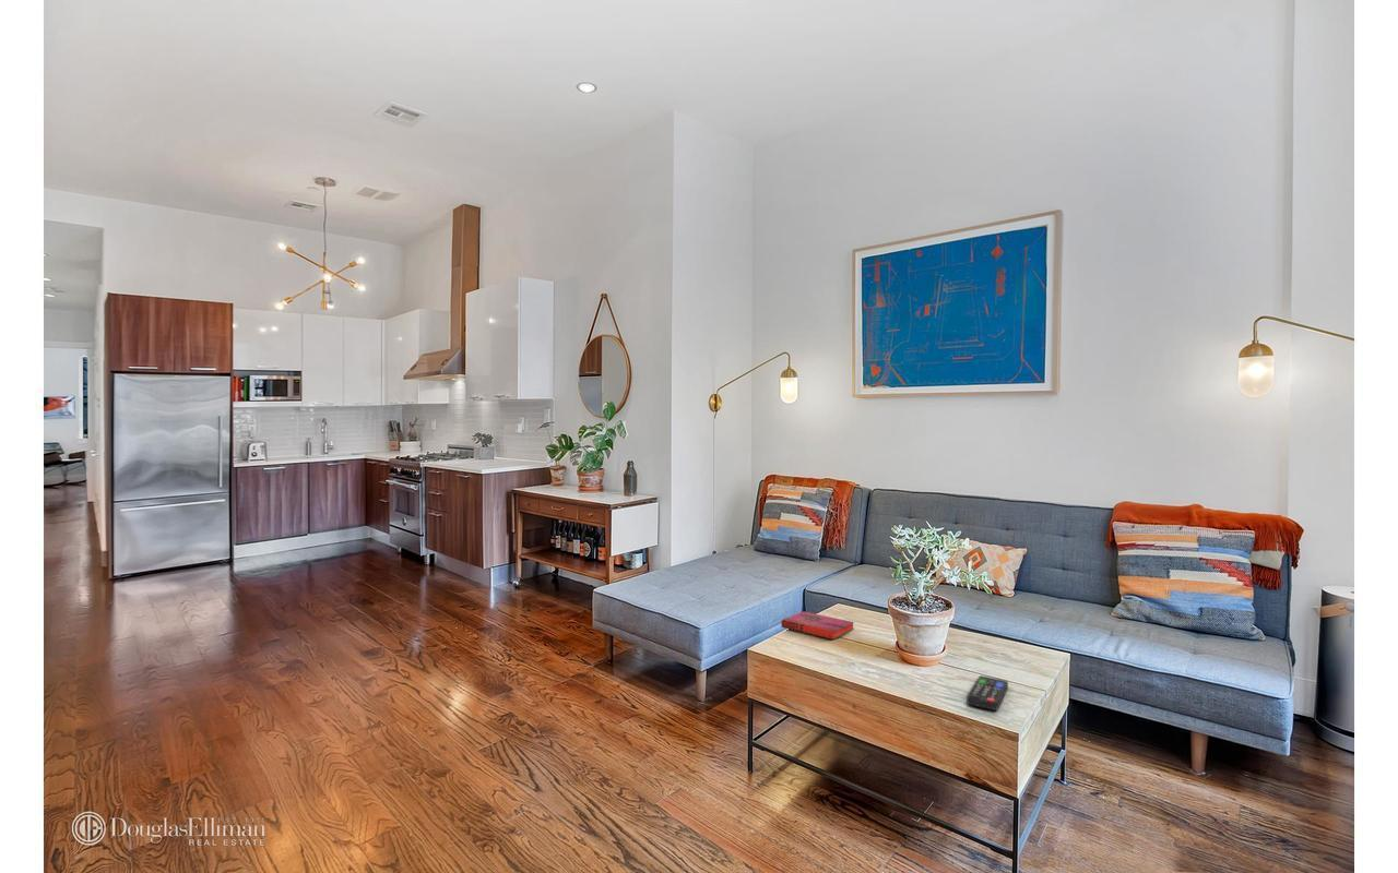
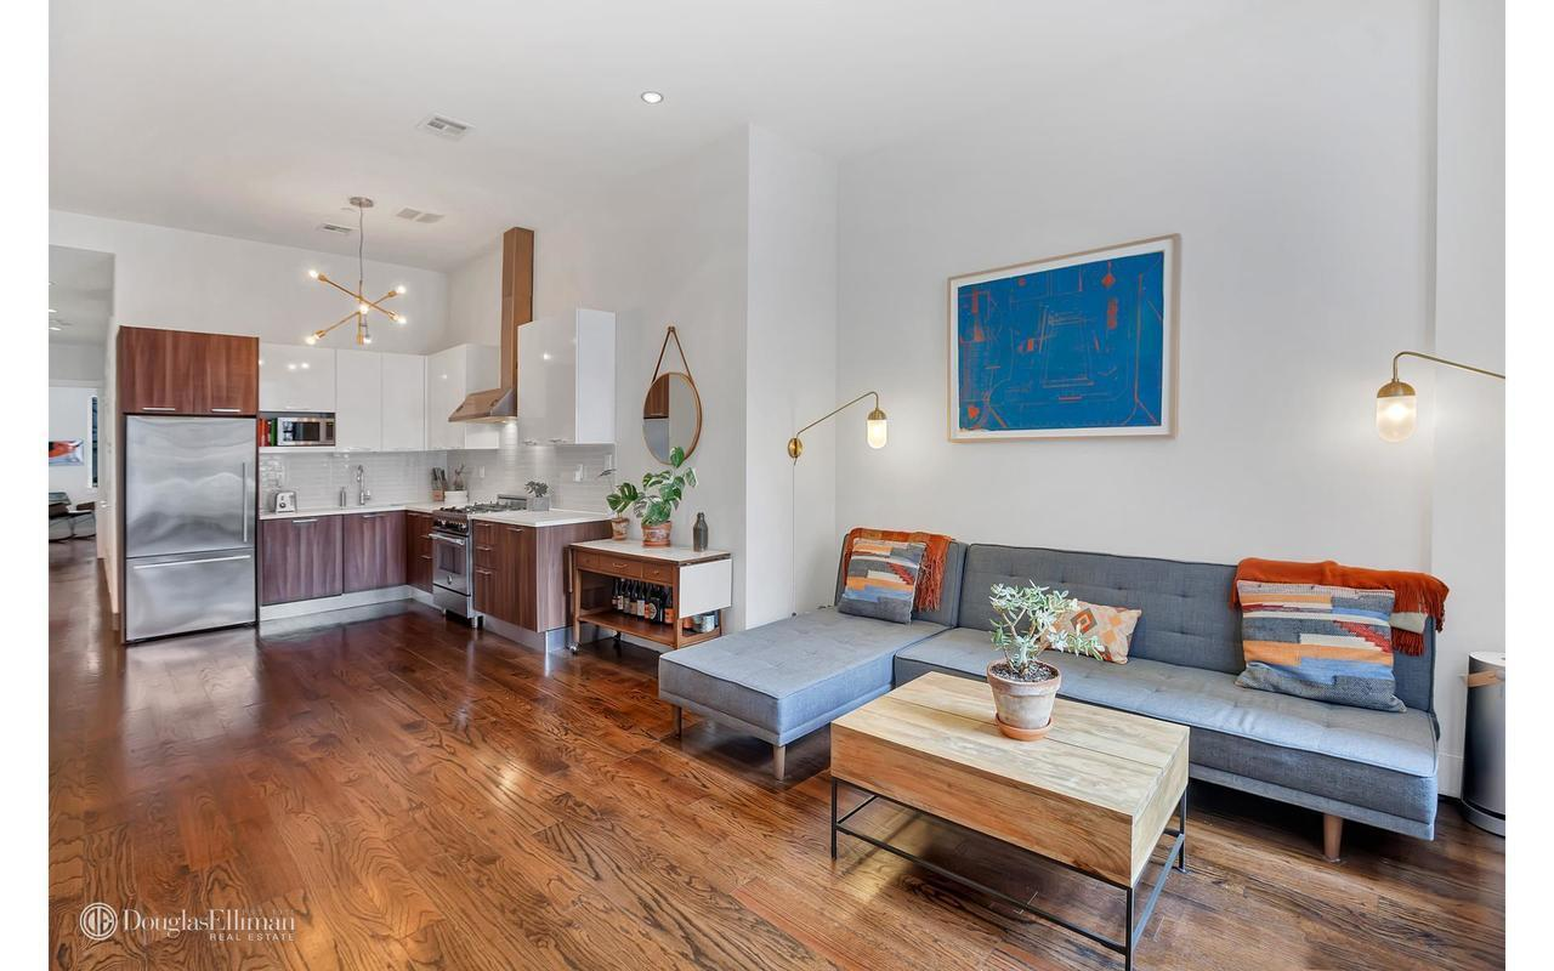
- hardback book [780,610,855,641]
- remote control [965,674,1009,711]
